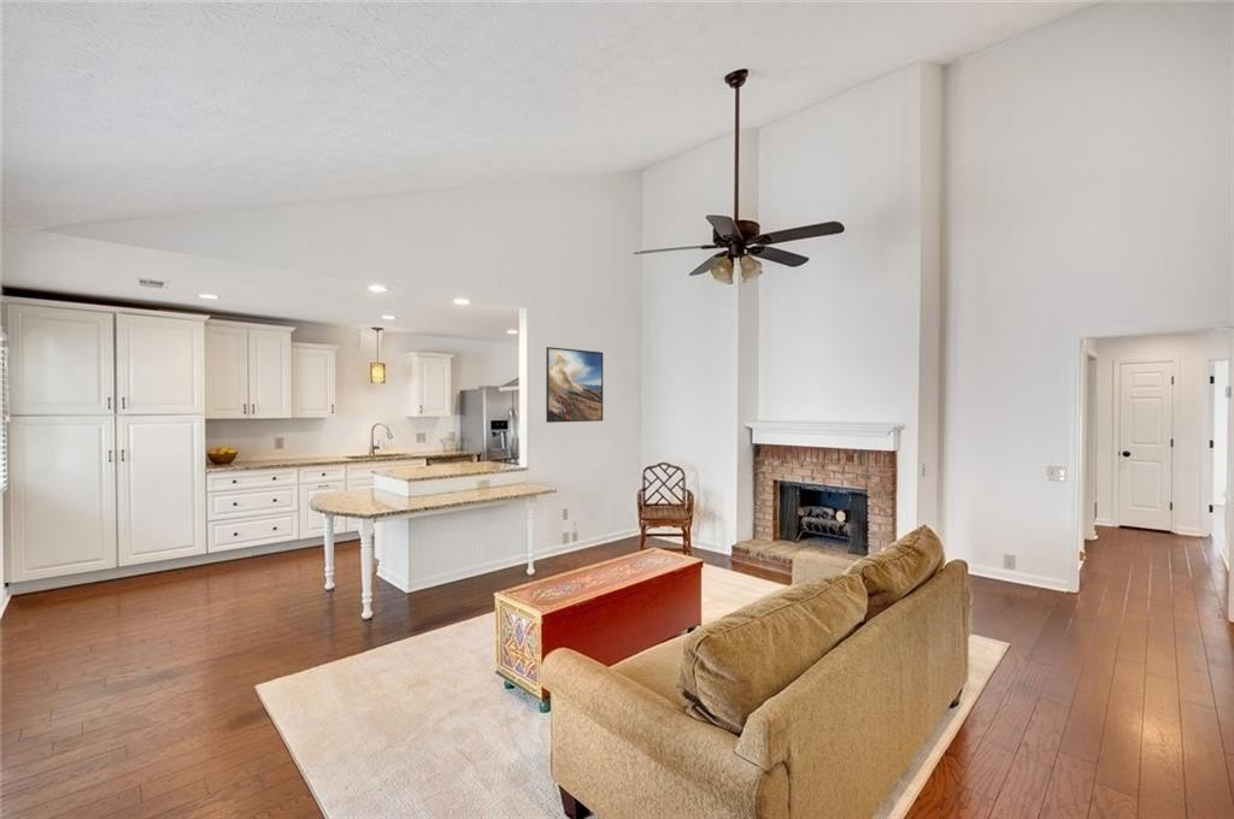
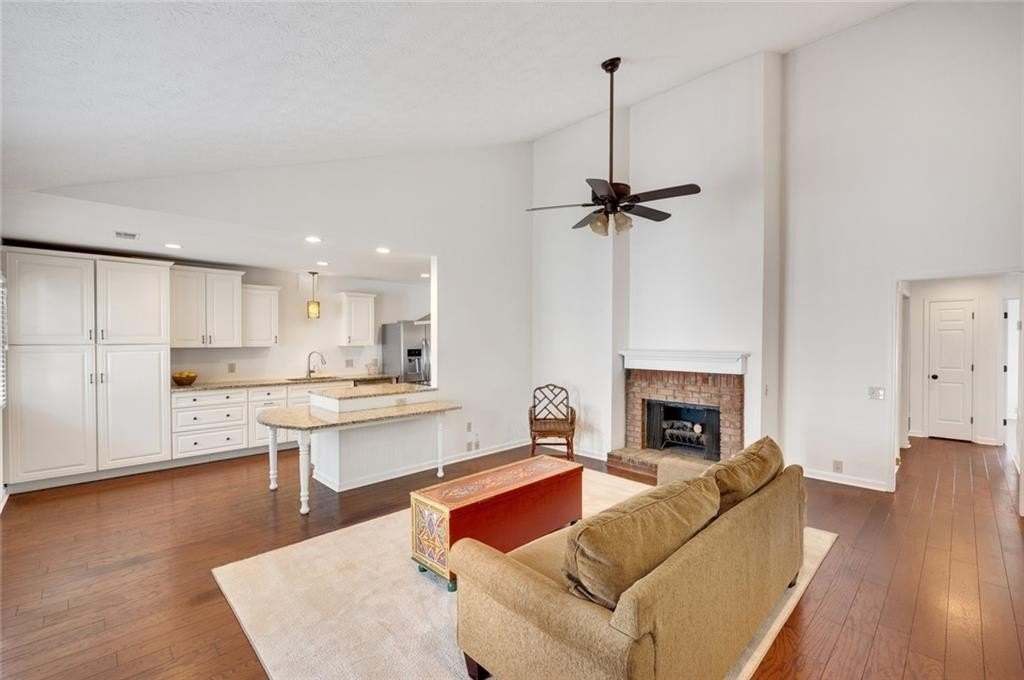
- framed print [545,346,604,424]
